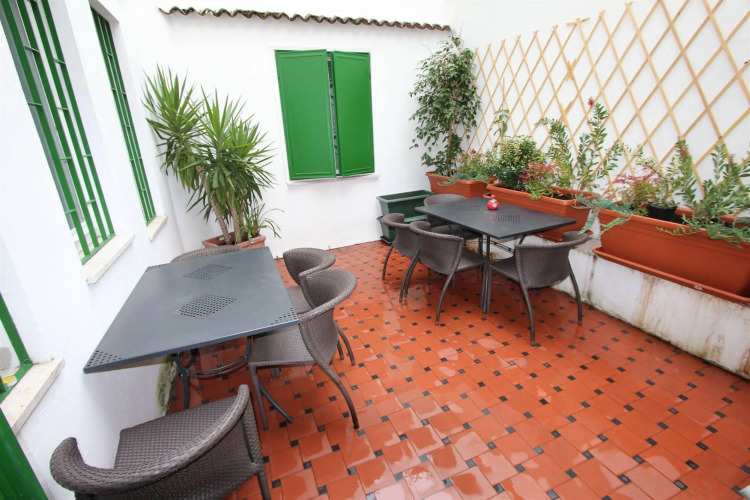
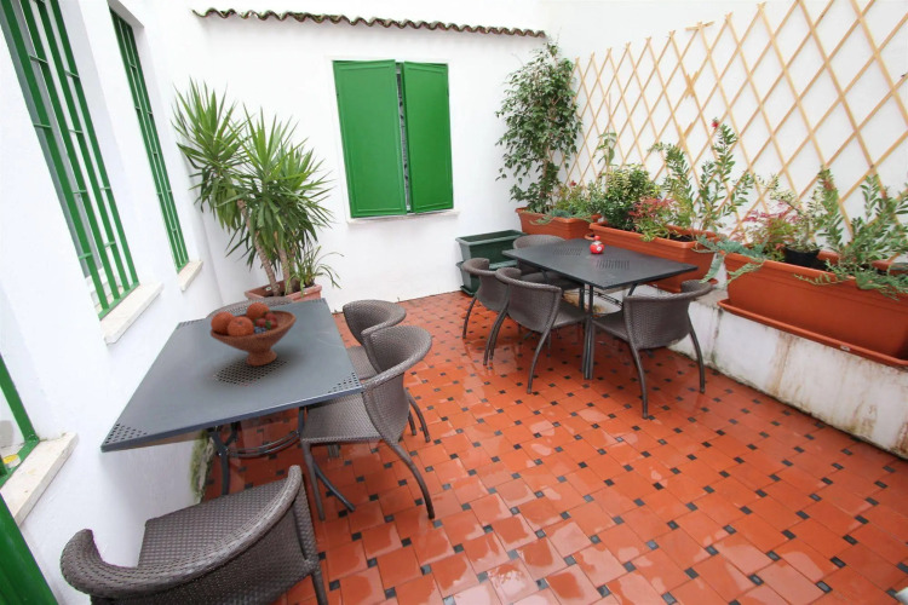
+ fruit bowl [209,301,298,368]
